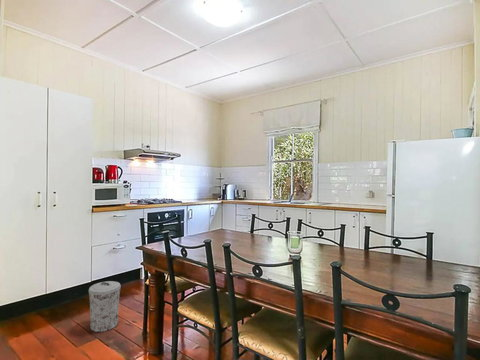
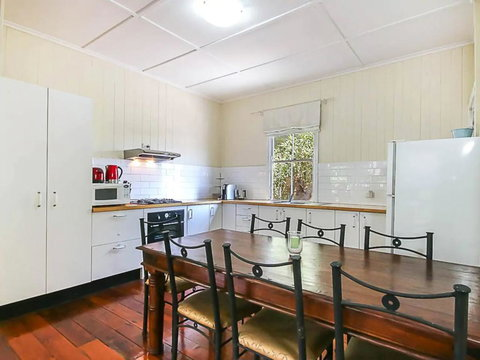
- trash can [88,280,122,333]
